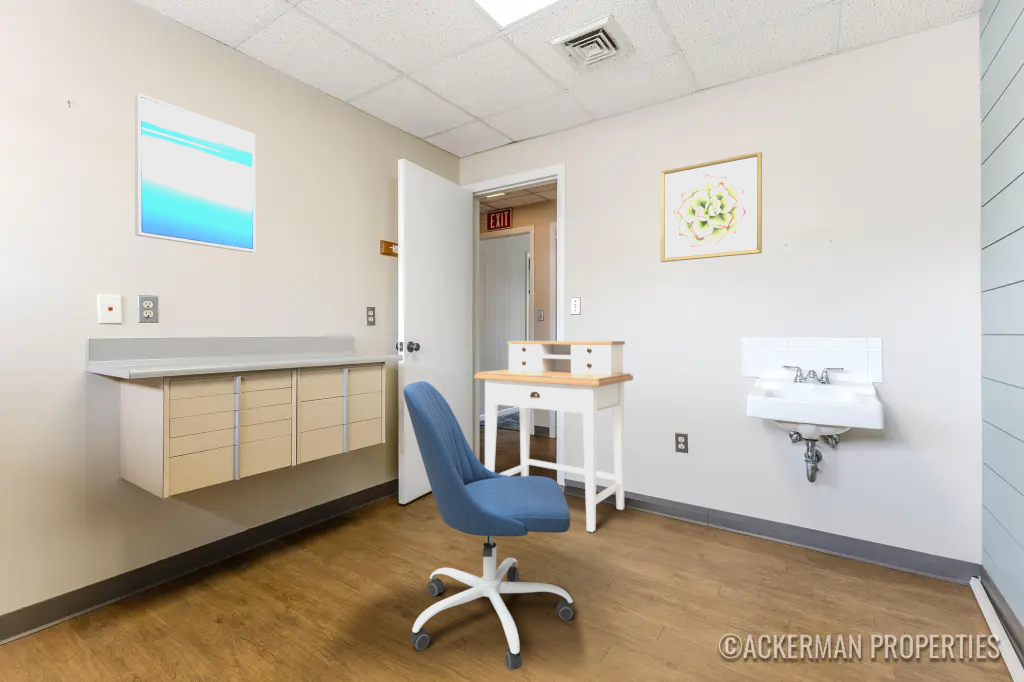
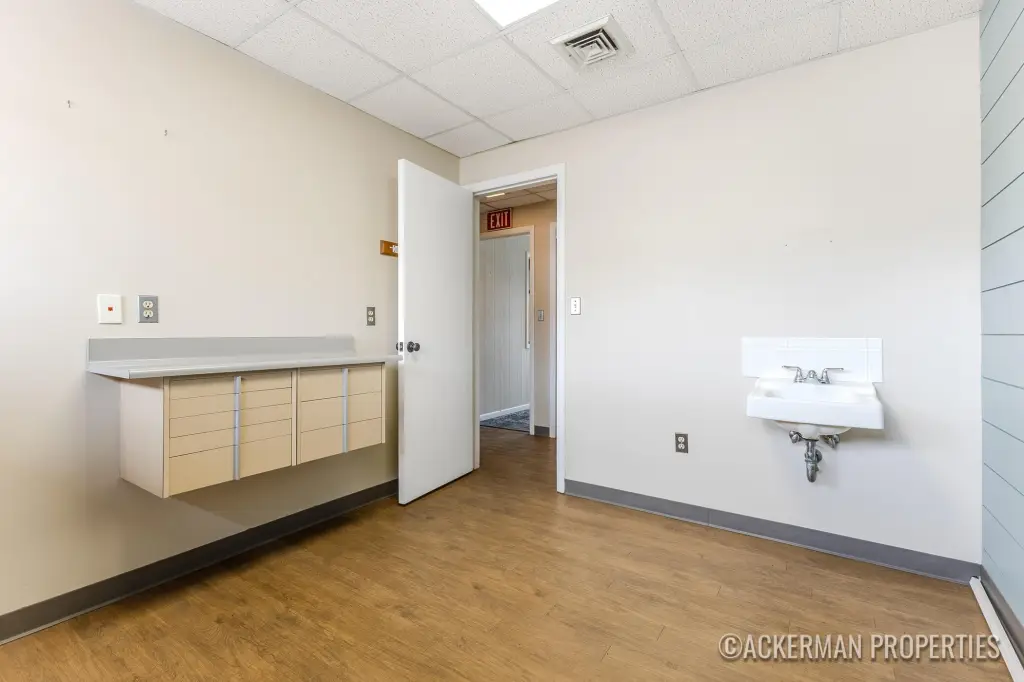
- wall art [660,151,763,263]
- wall art [134,92,256,254]
- desk [473,340,634,533]
- office chair [403,380,575,671]
